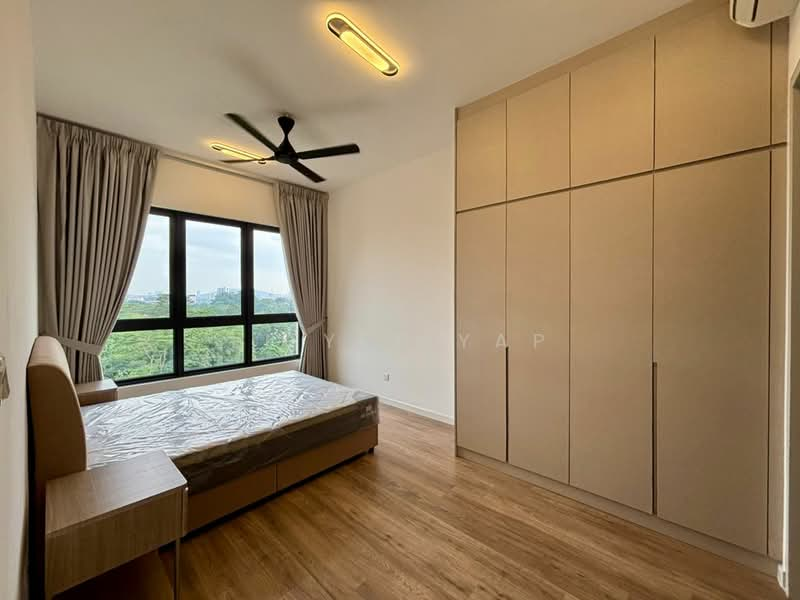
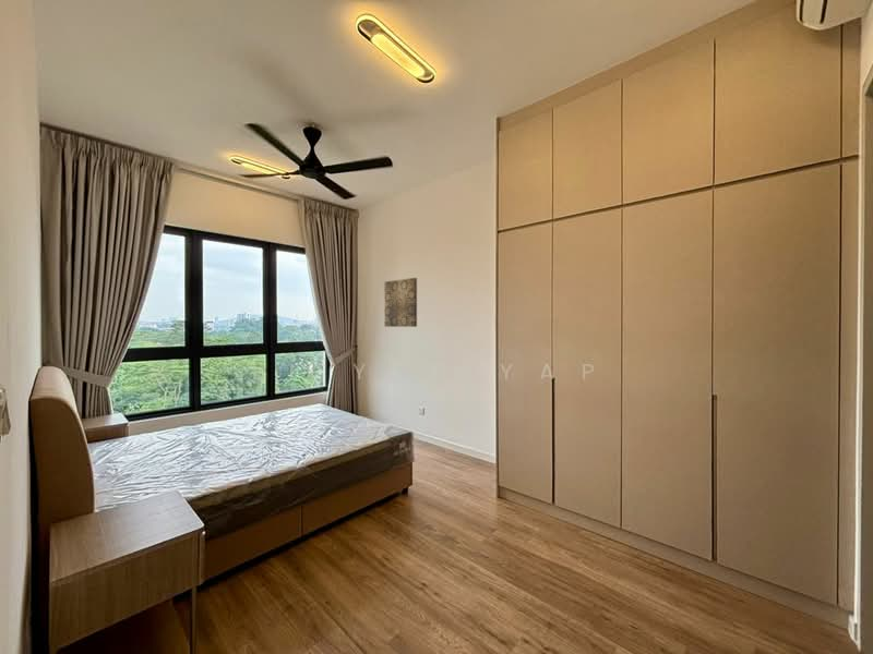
+ wall art [383,277,418,328]
